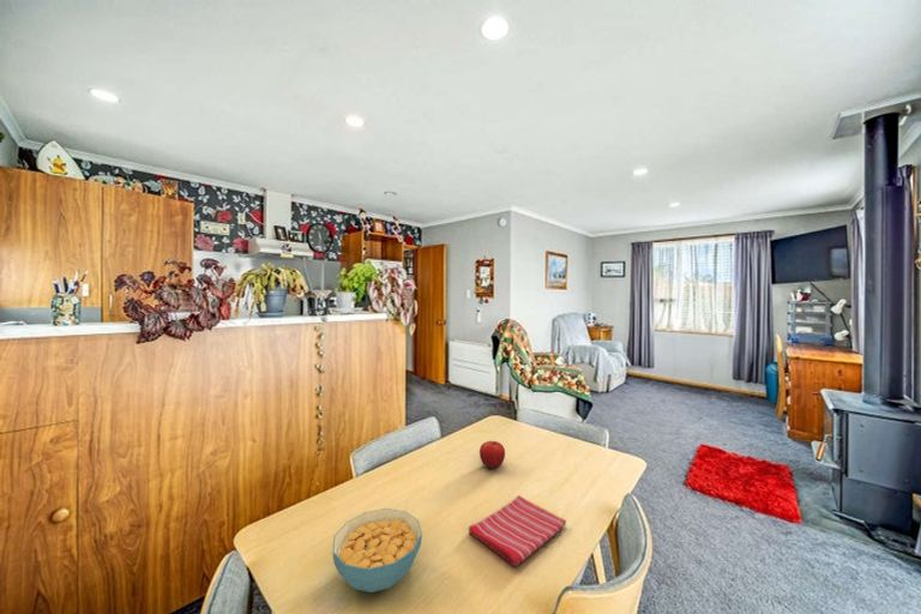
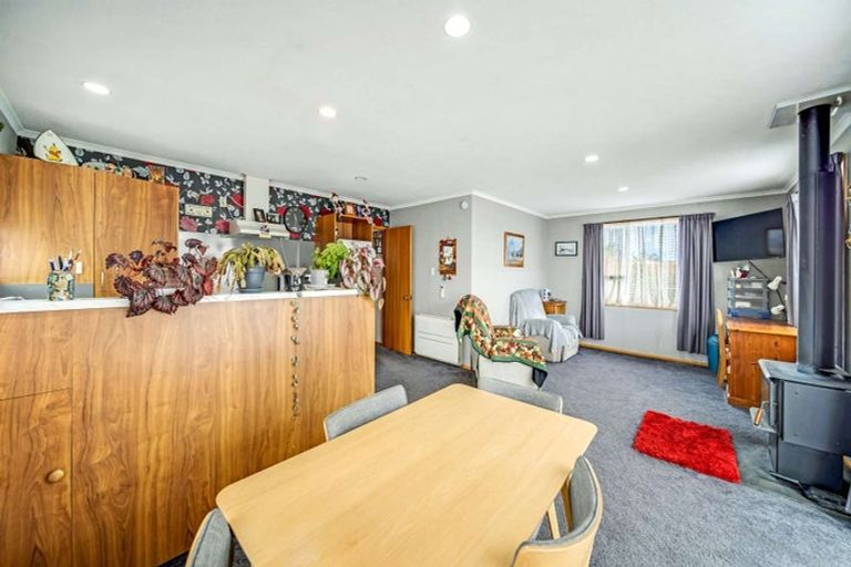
- fruit [478,440,506,470]
- dish towel [468,494,567,567]
- cereal bowl [331,507,423,594]
